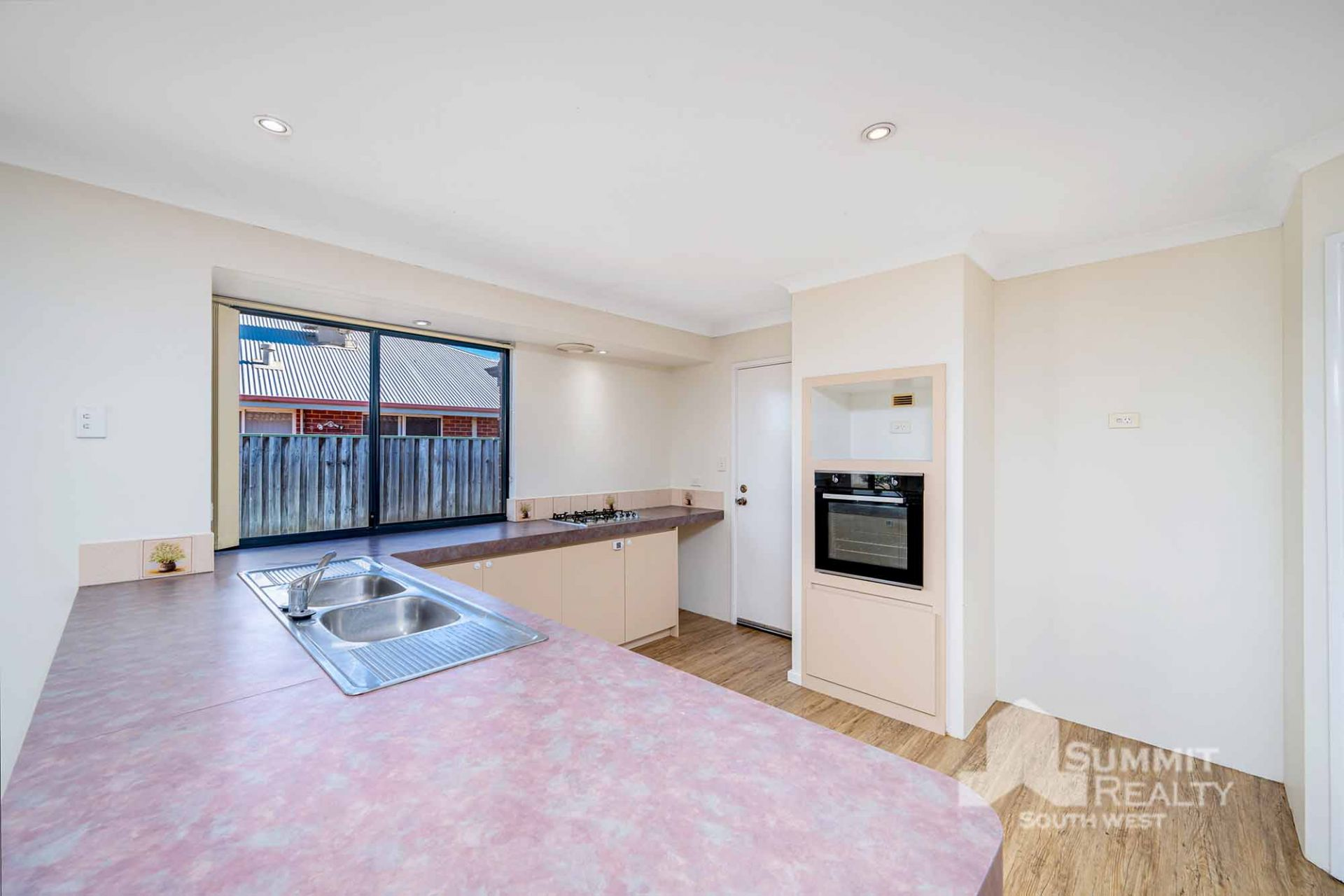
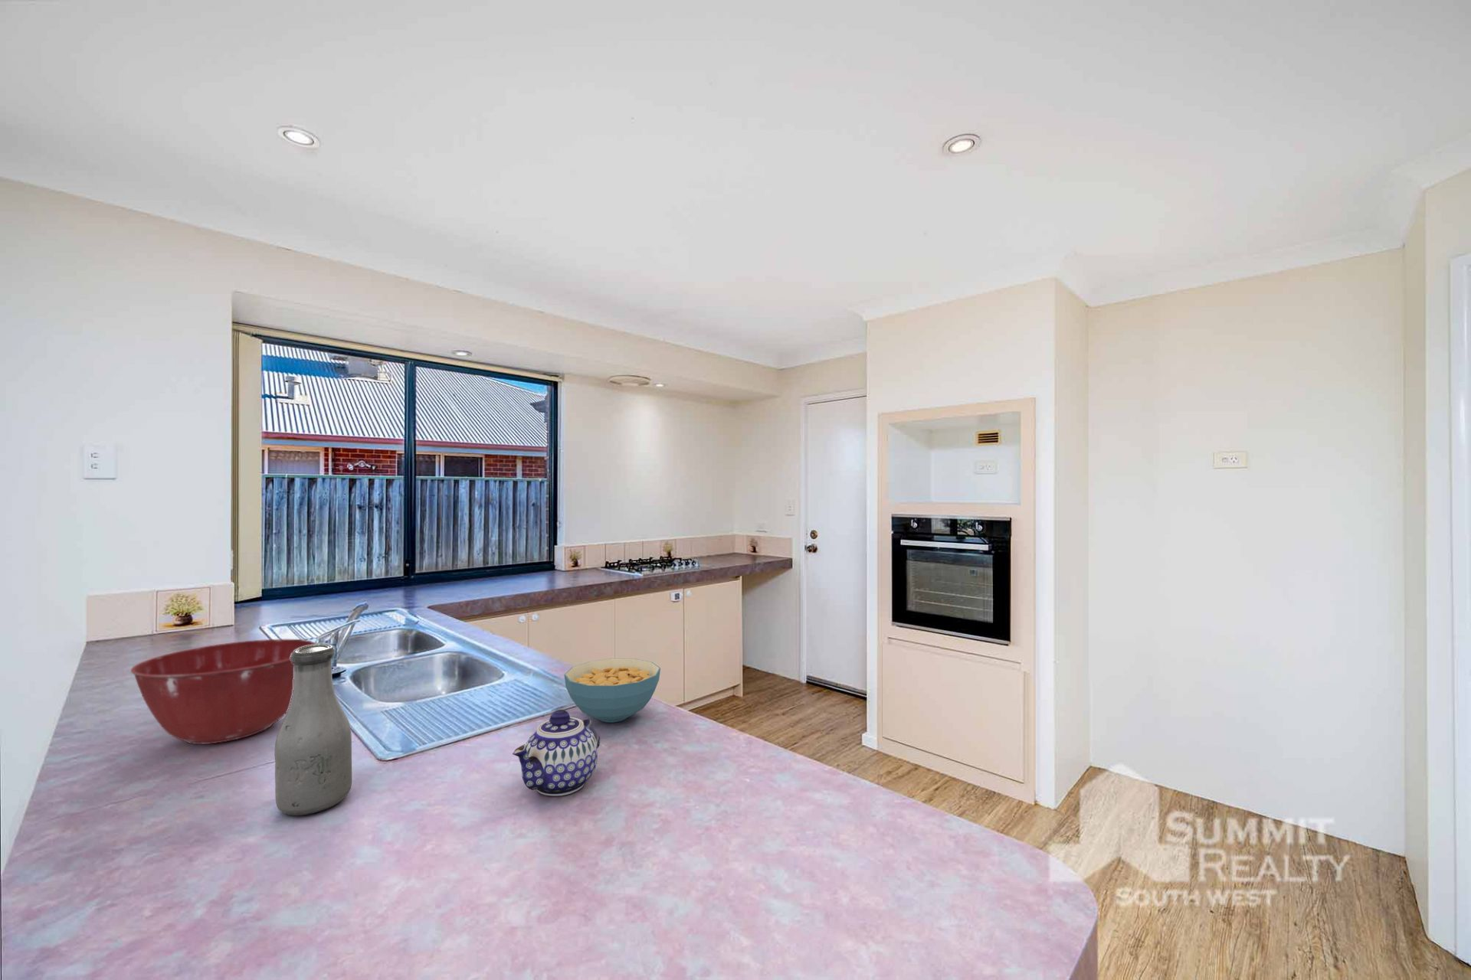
+ mixing bowl [130,639,317,745]
+ teapot [512,709,601,796]
+ bottle [274,644,352,816]
+ cereal bowl [564,657,661,723]
